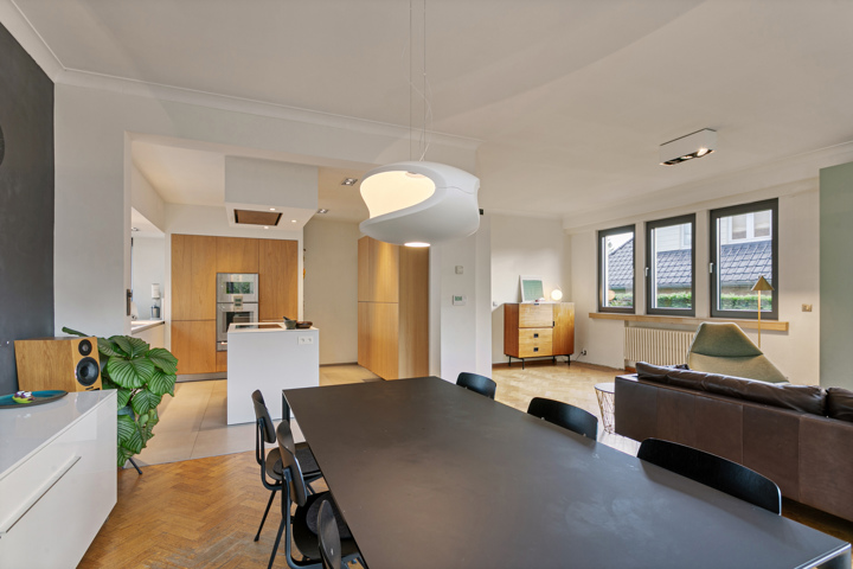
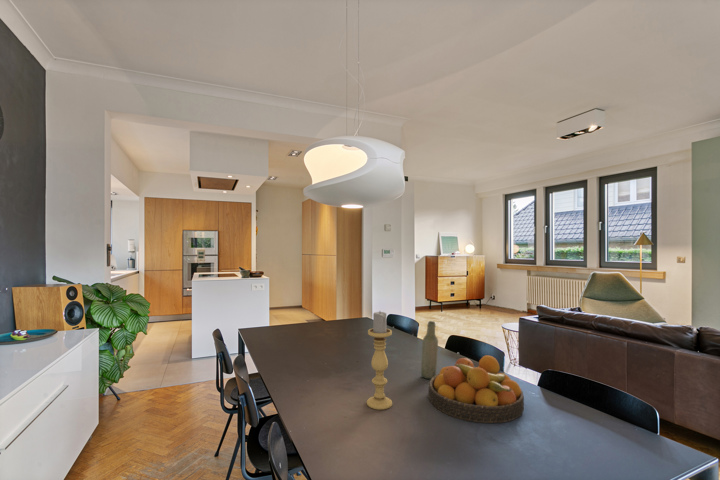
+ fruit bowl [428,354,525,424]
+ bottle [420,320,439,380]
+ candle holder [366,311,393,411]
